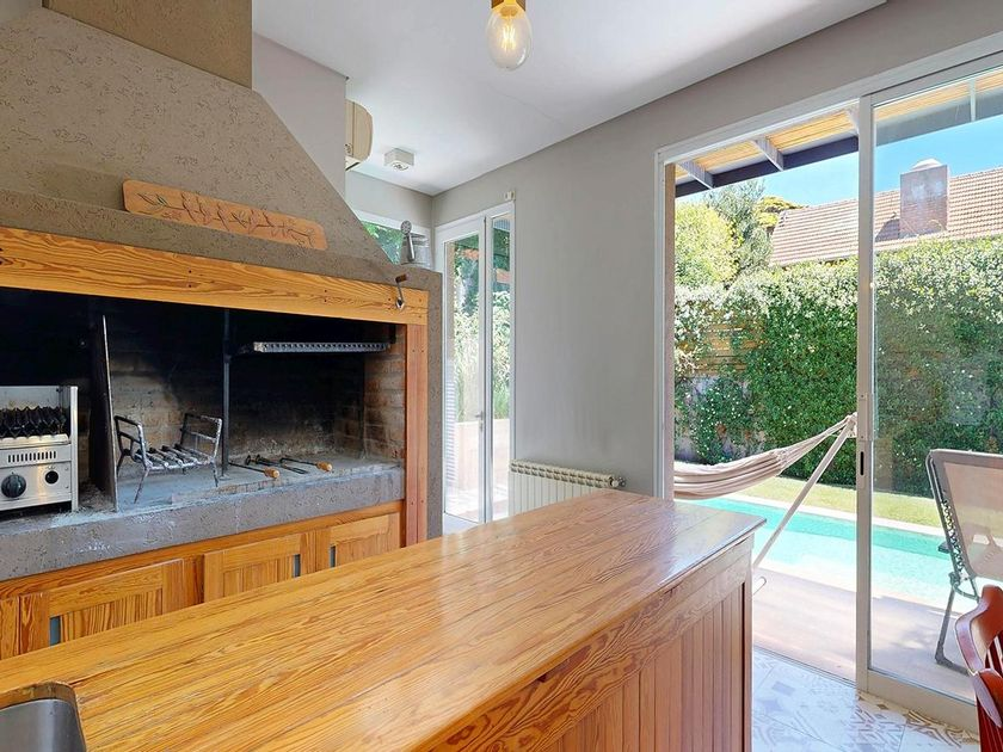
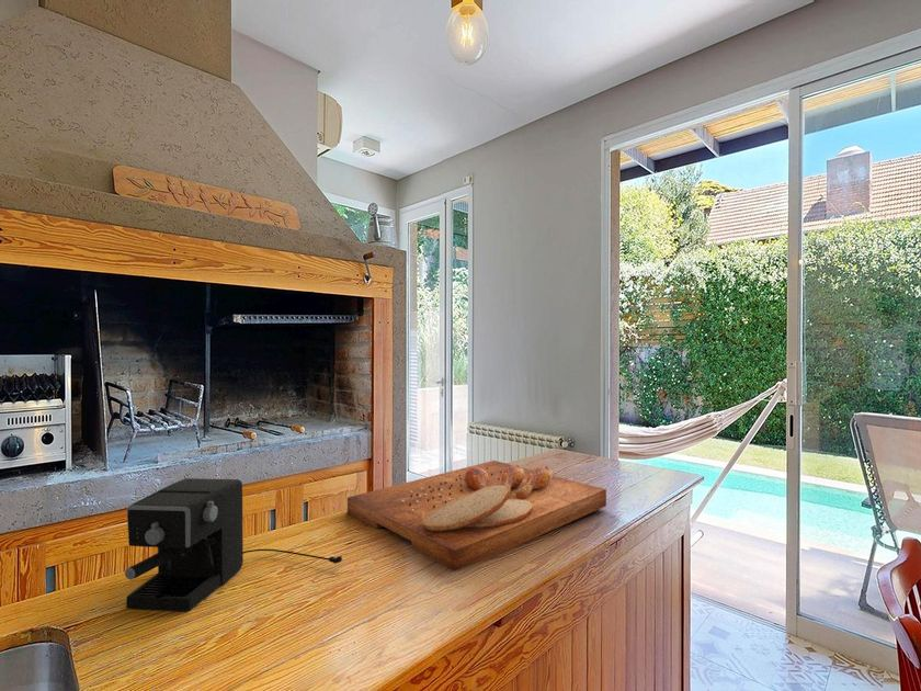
+ coffee maker [124,477,343,613]
+ cutting board [346,460,607,571]
